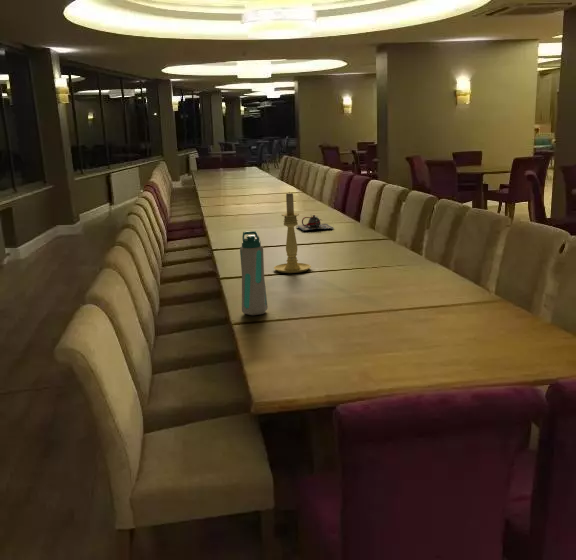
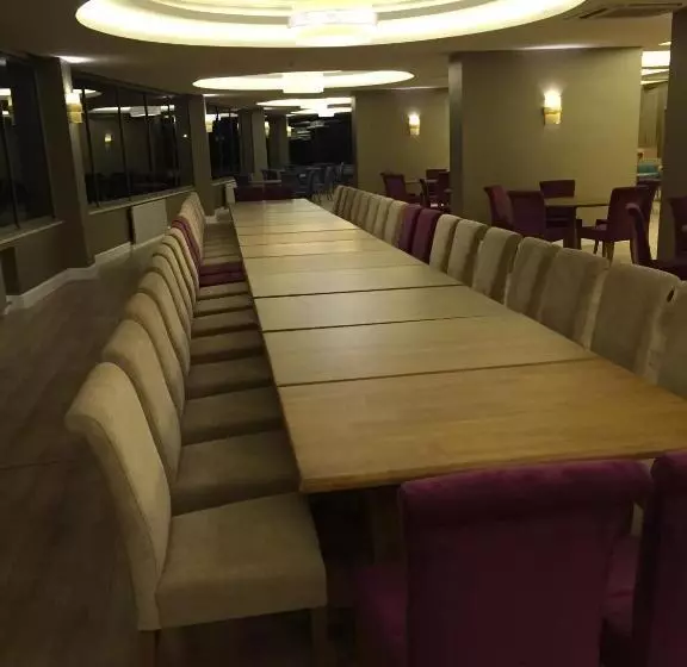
- candle holder [273,191,312,274]
- teapot [295,214,335,232]
- water bottle [239,230,269,316]
